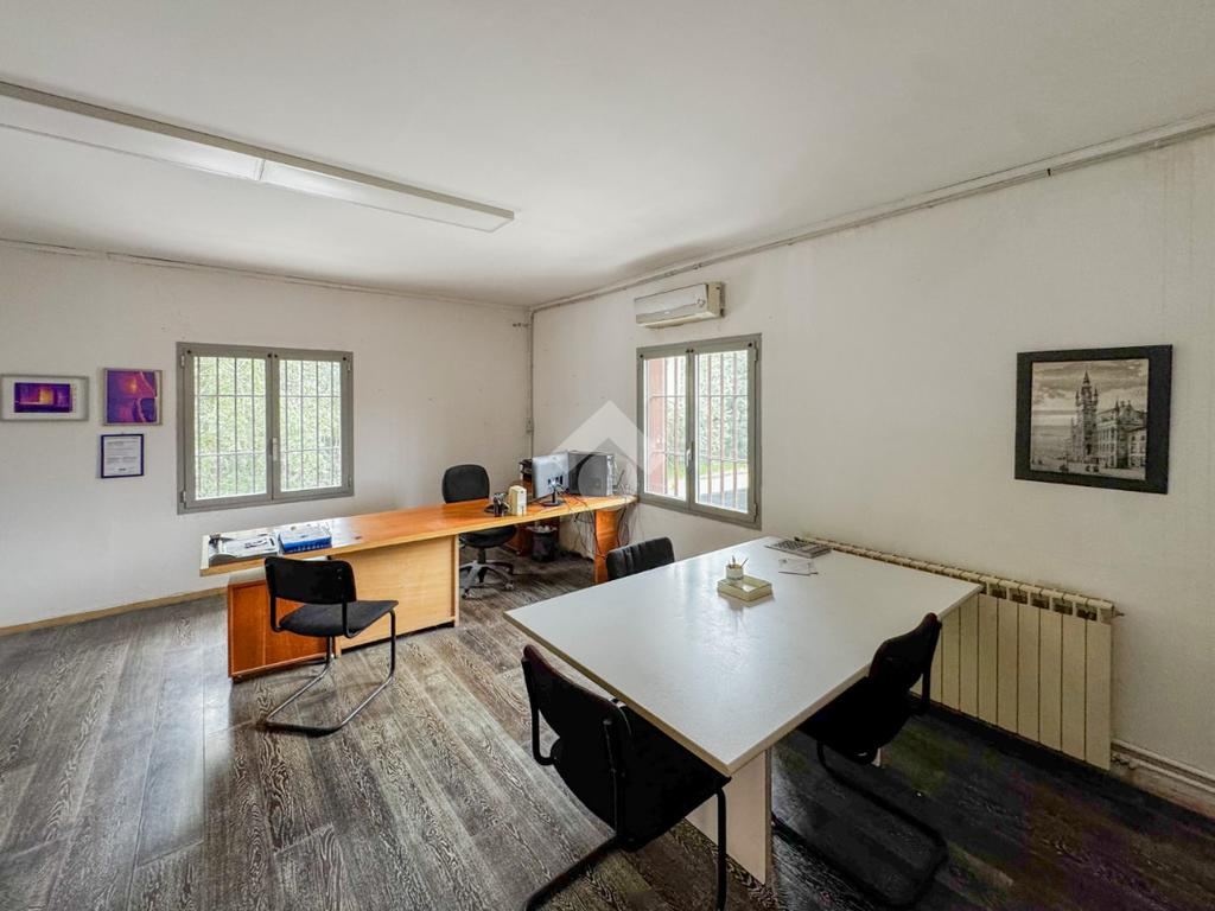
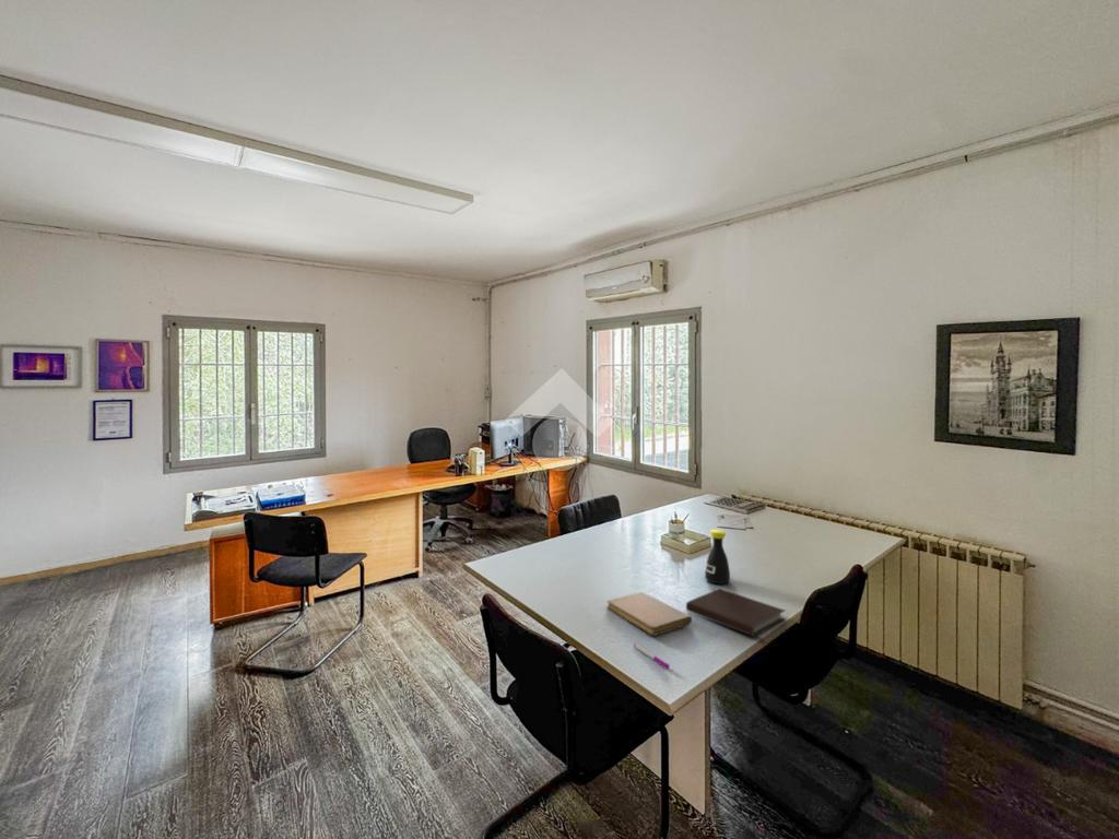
+ notebook [605,591,693,637]
+ pen [633,642,670,670]
+ bottle [704,529,731,584]
+ notebook [685,588,787,638]
